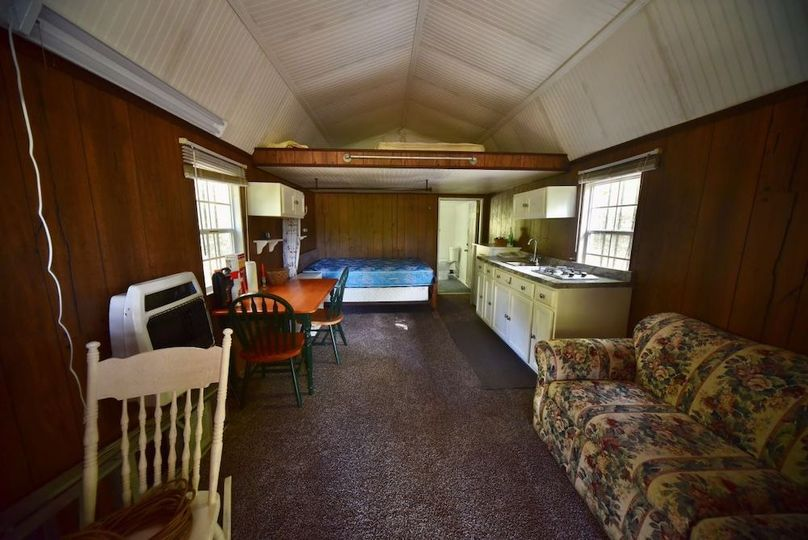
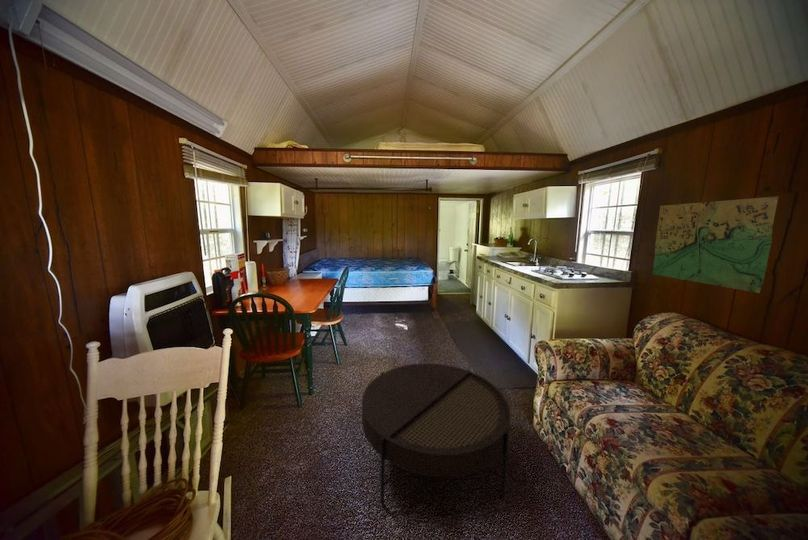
+ map [652,195,779,294]
+ coffee table [361,362,512,506]
